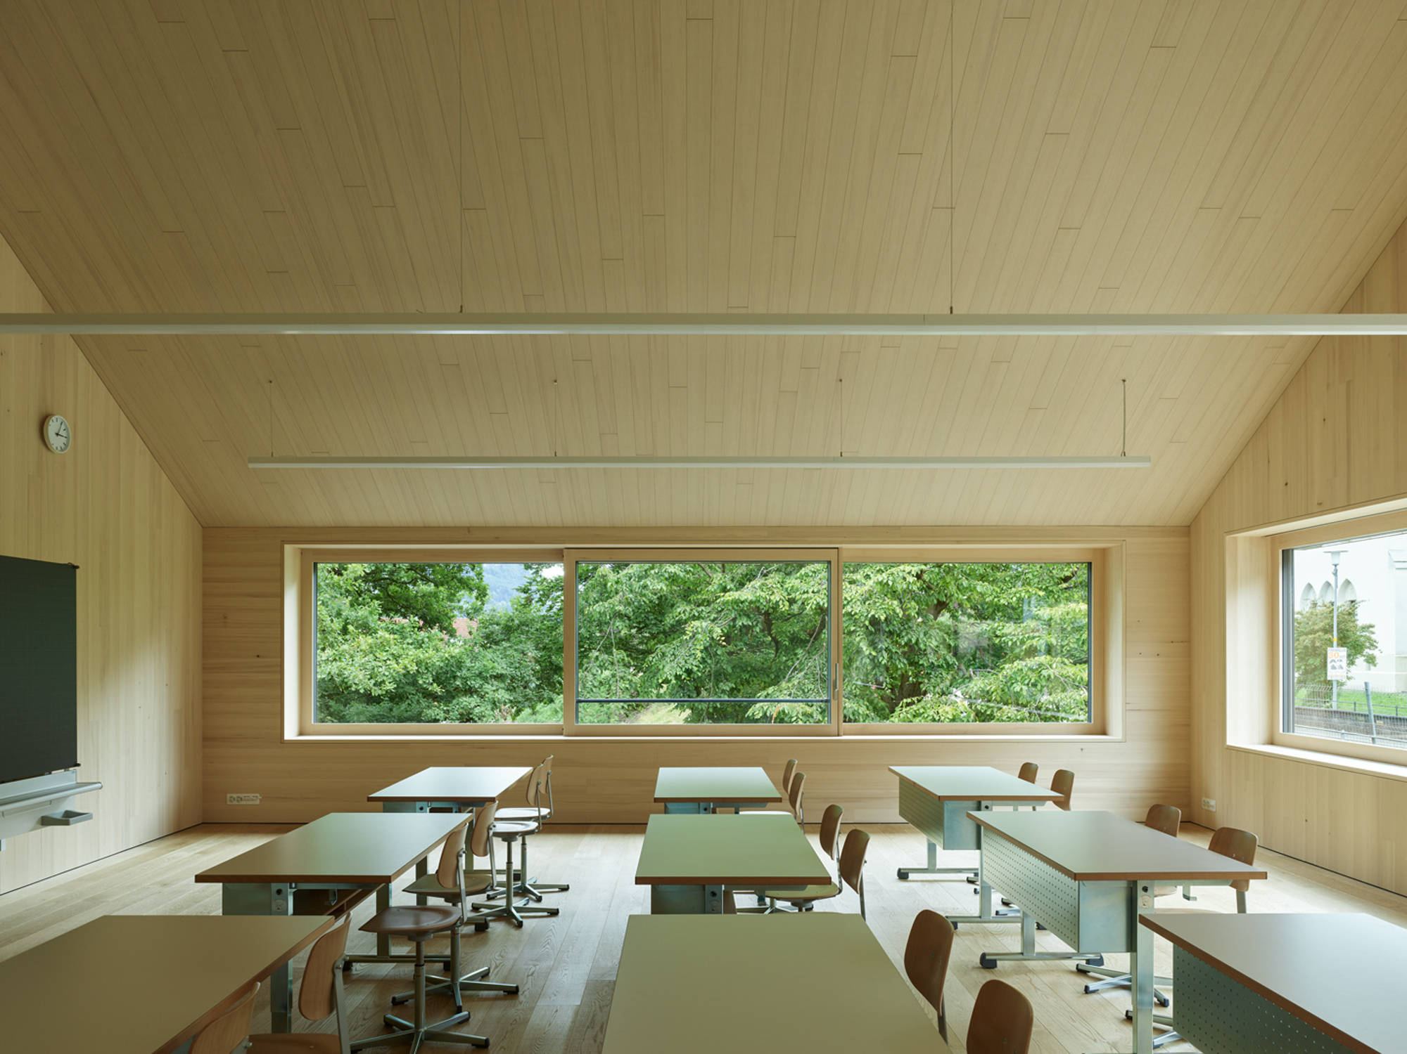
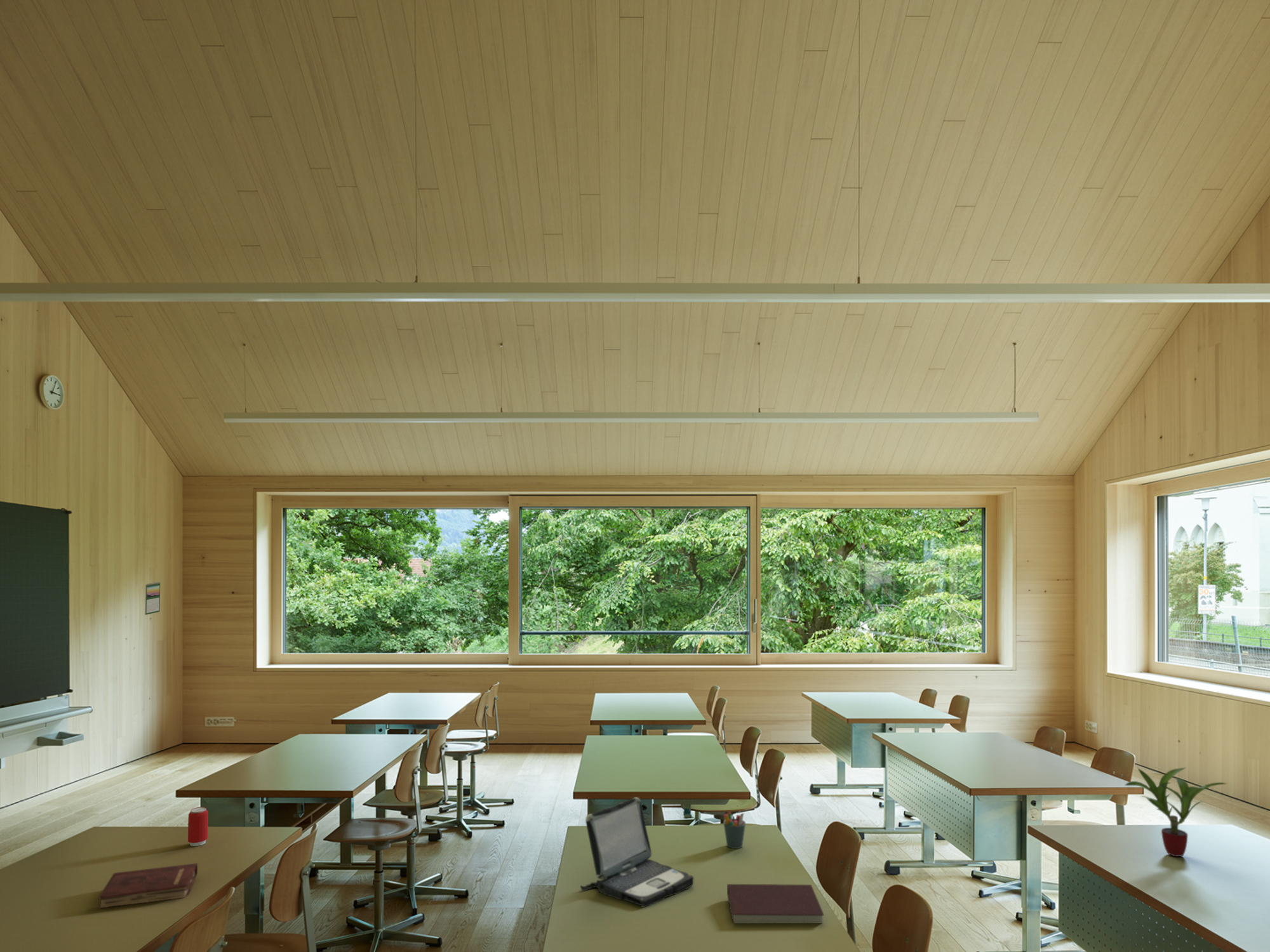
+ potted plant [1124,767,1227,857]
+ pen holder [723,812,746,849]
+ calendar [144,581,161,616]
+ hardback book [98,863,198,909]
+ notebook [726,883,825,924]
+ beverage can [187,806,209,847]
+ laptop [580,797,694,908]
